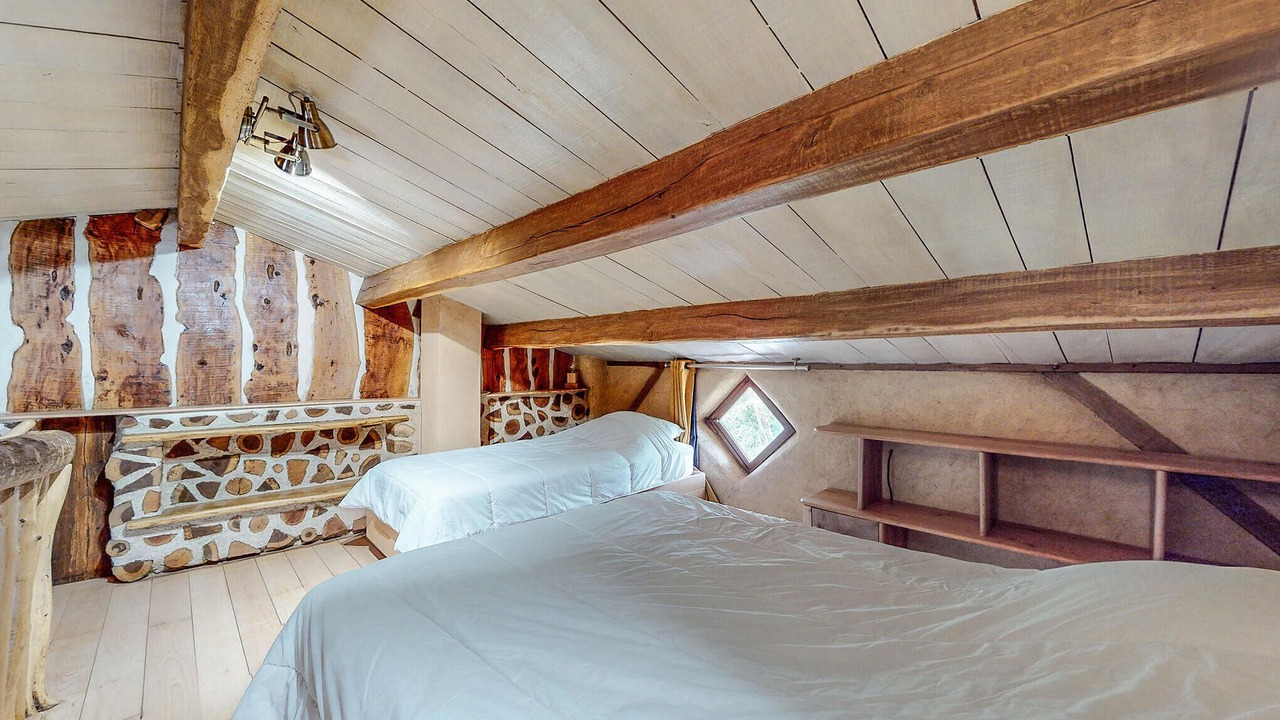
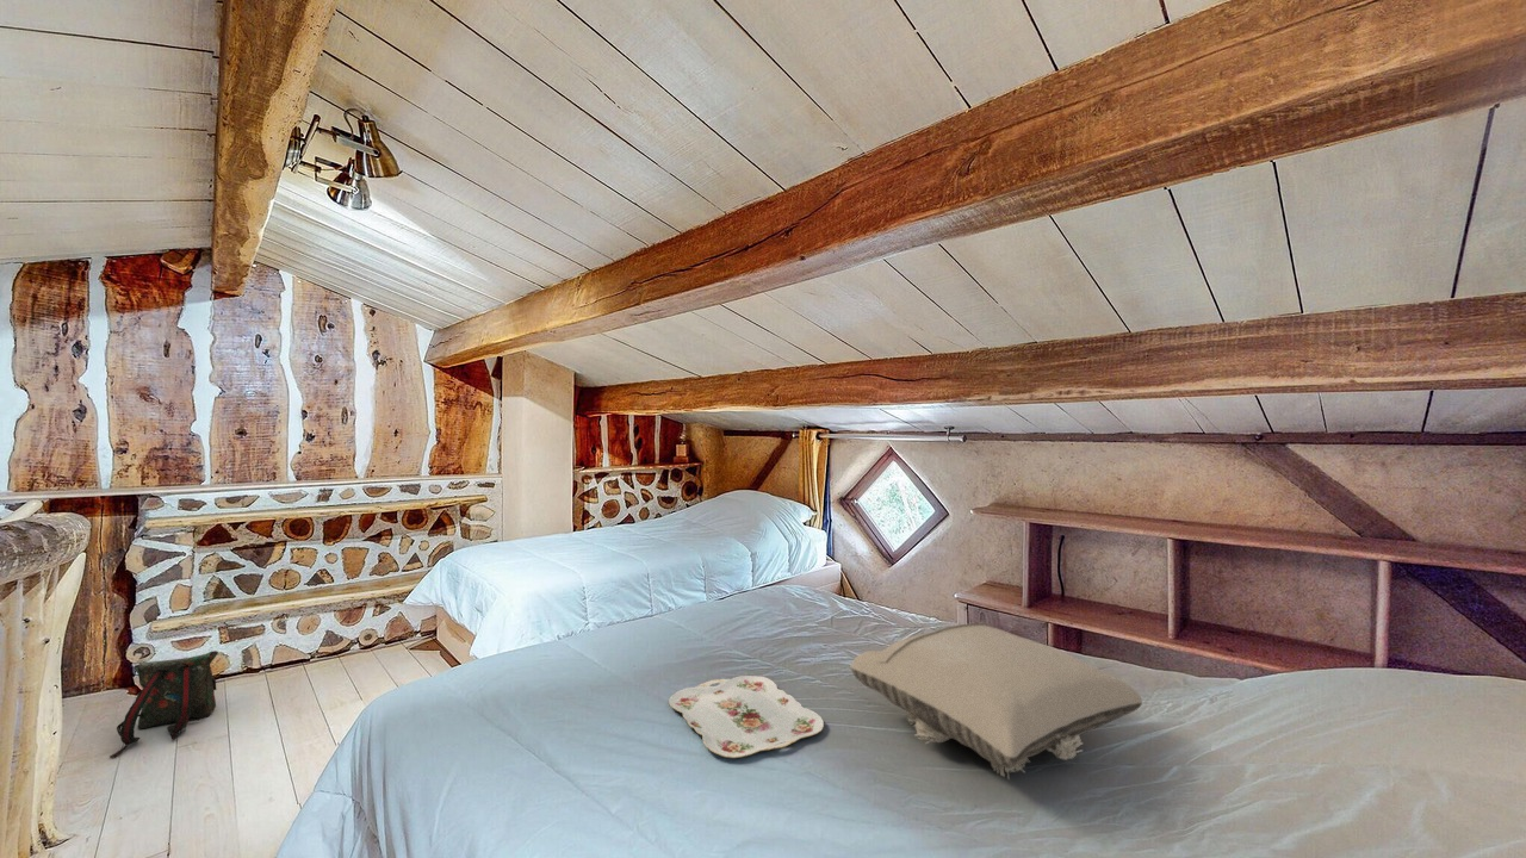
+ pillow [849,622,1143,781]
+ serving tray [668,674,825,759]
+ backpack [108,649,219,759]
